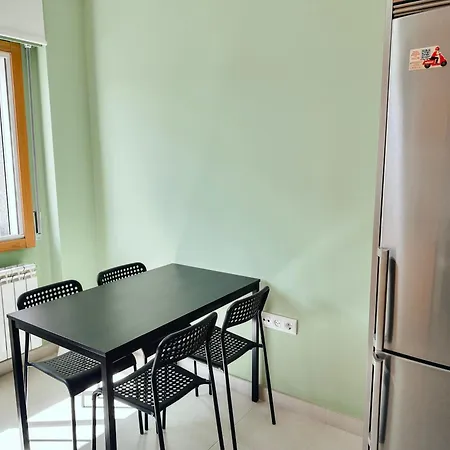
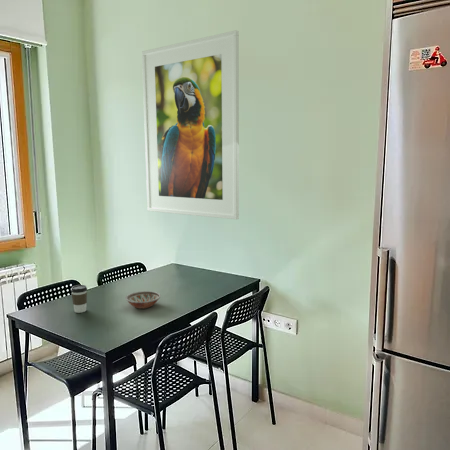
+ bowl [124,290,162,309]
+ coffee cup [70,284,88,314]
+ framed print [141,29,240,220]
